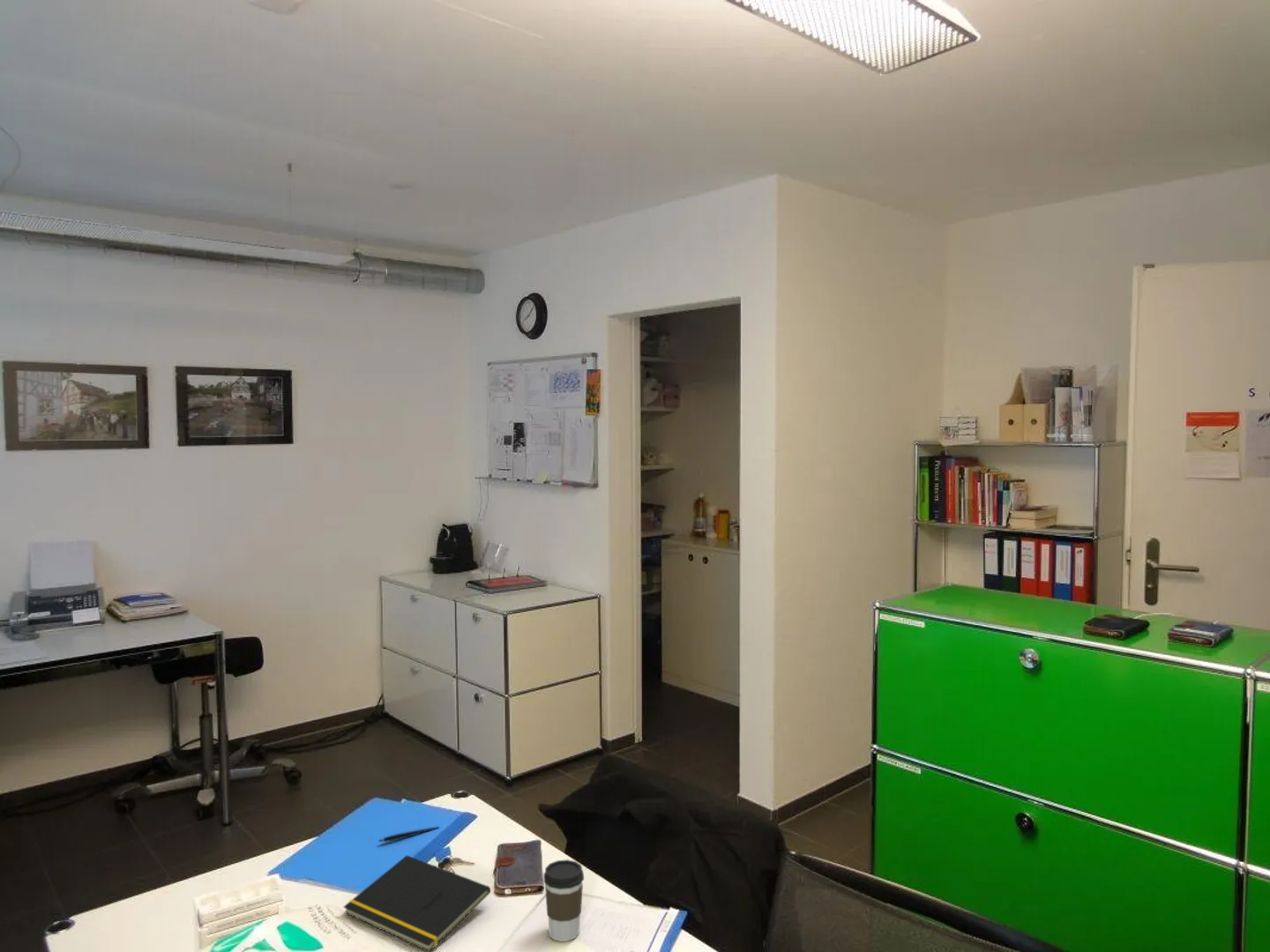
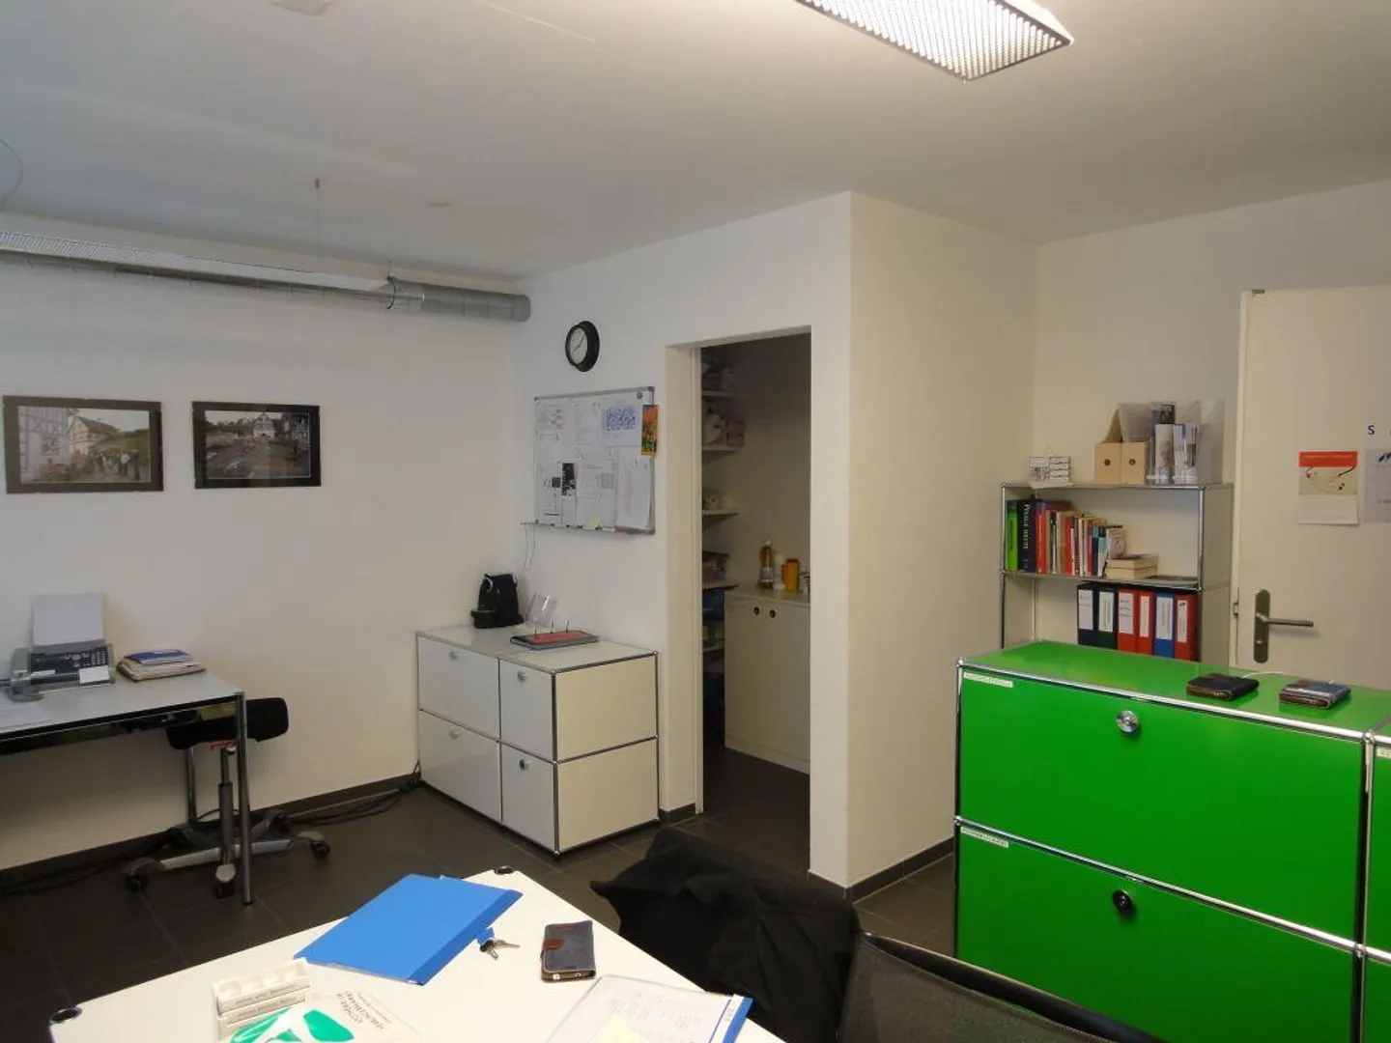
- pen [378,826,440,843]
- coffee cup [542,859,585,942]
- notepad [342,854,491,952]
